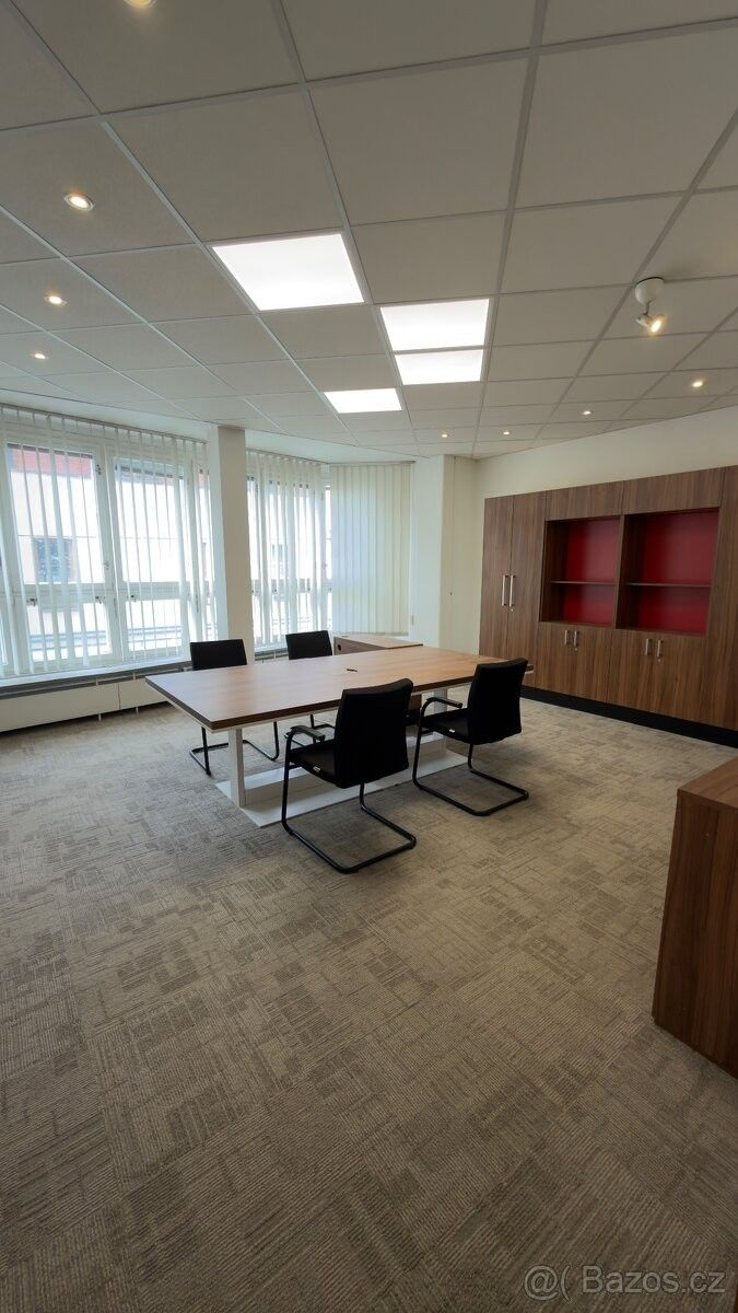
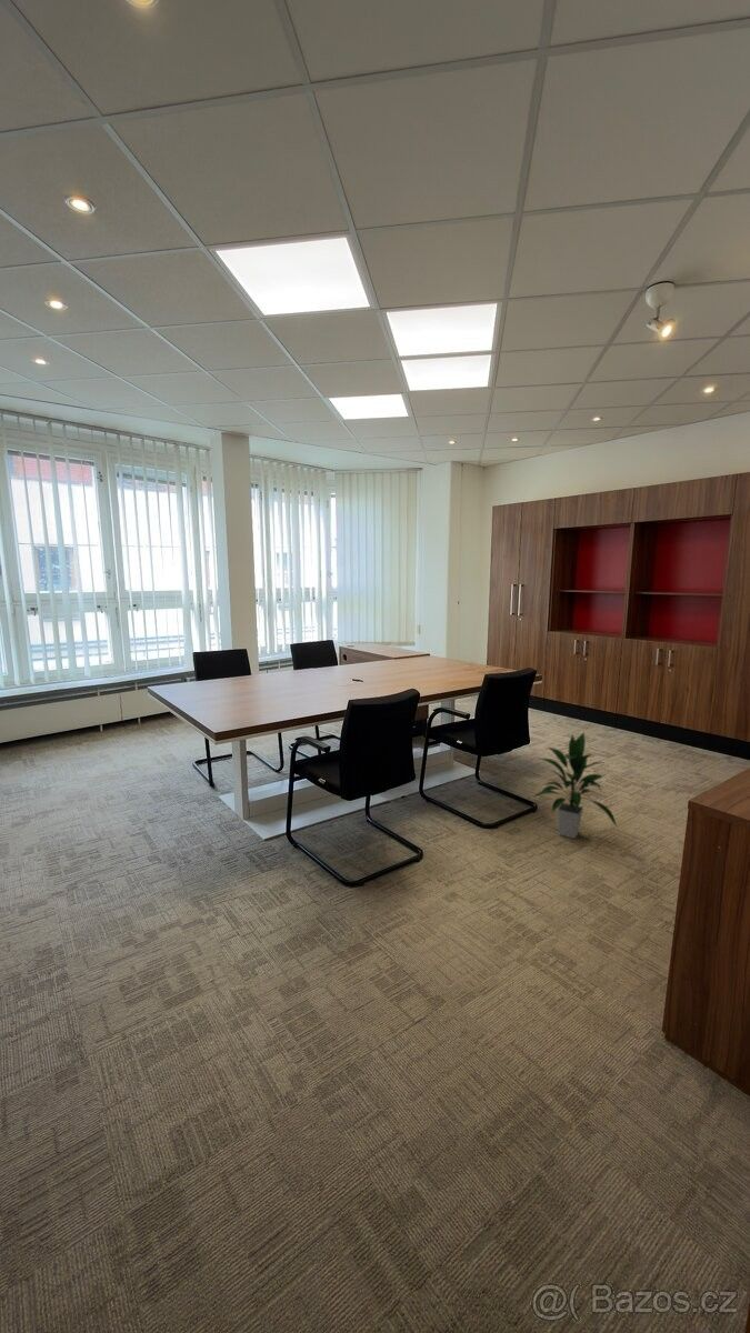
+ indoor plant [532,731,618,840]
